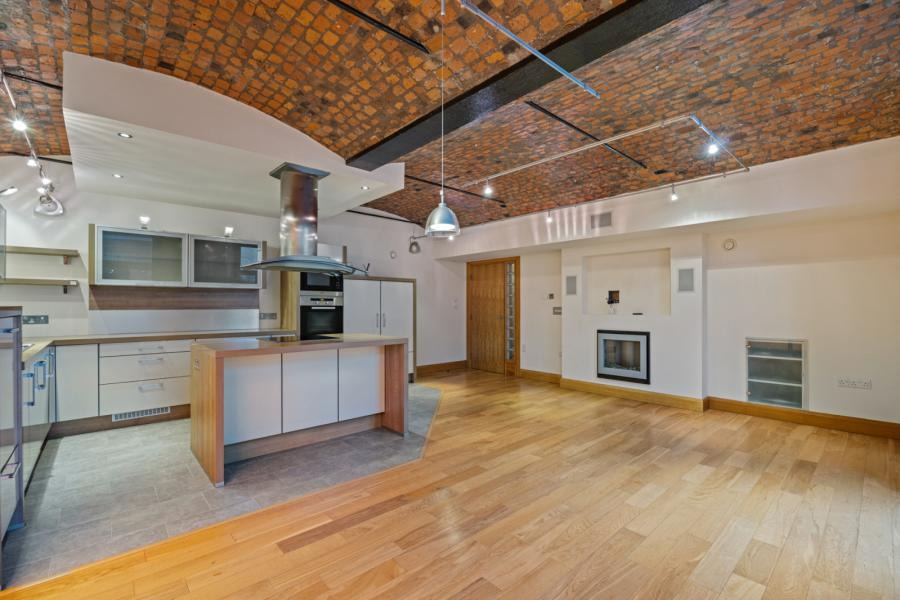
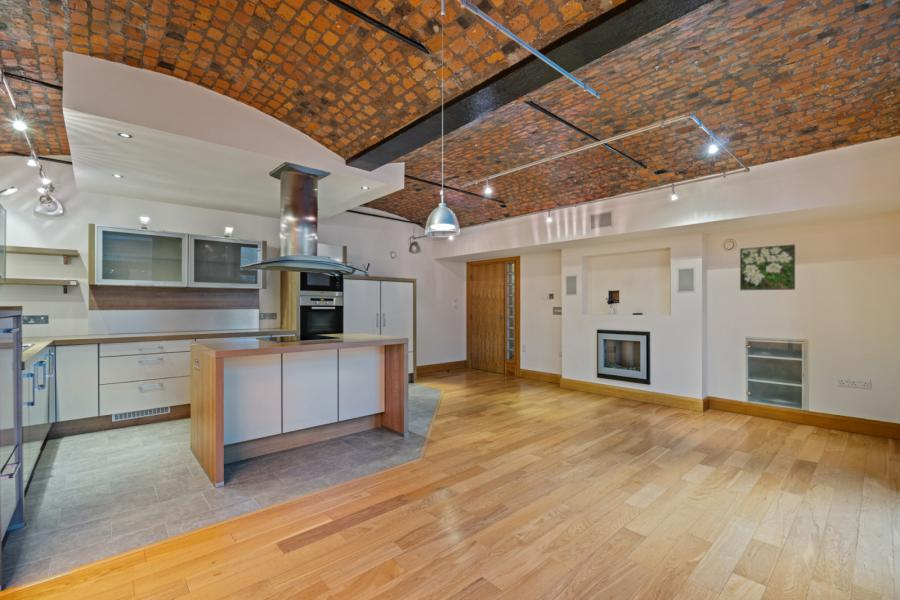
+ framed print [739,243,796,291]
